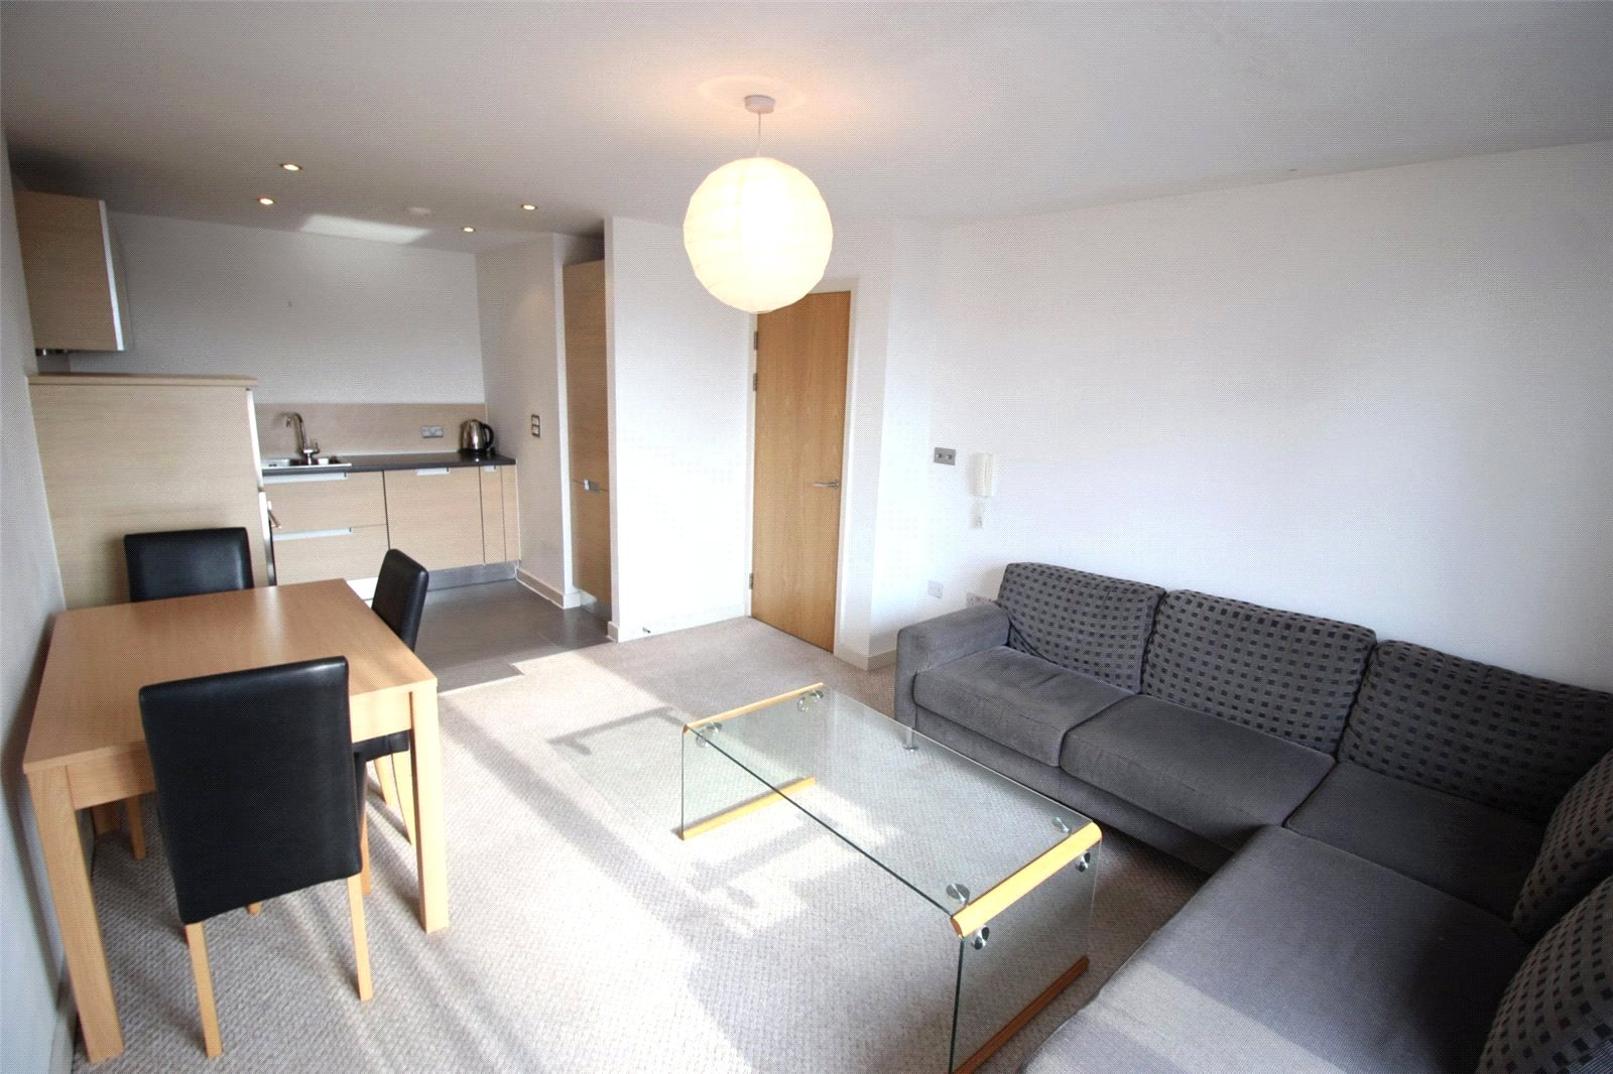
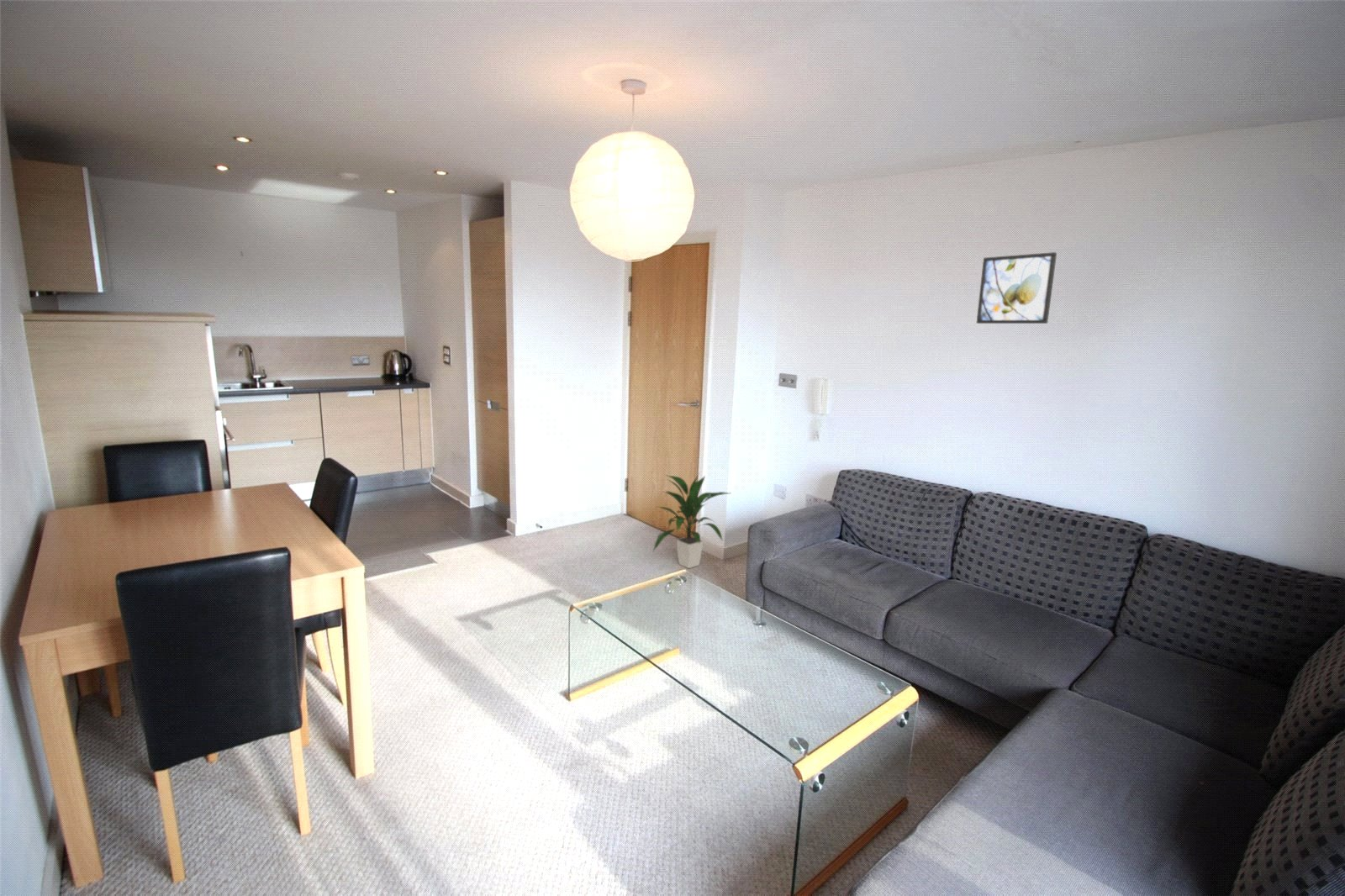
+ indoor plant [652,473,731,569]
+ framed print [976,251,1058,324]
